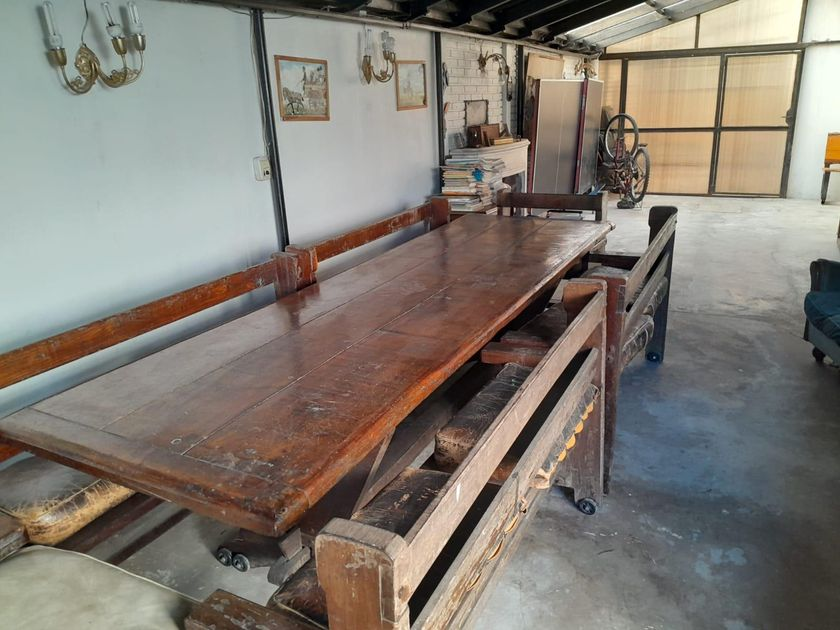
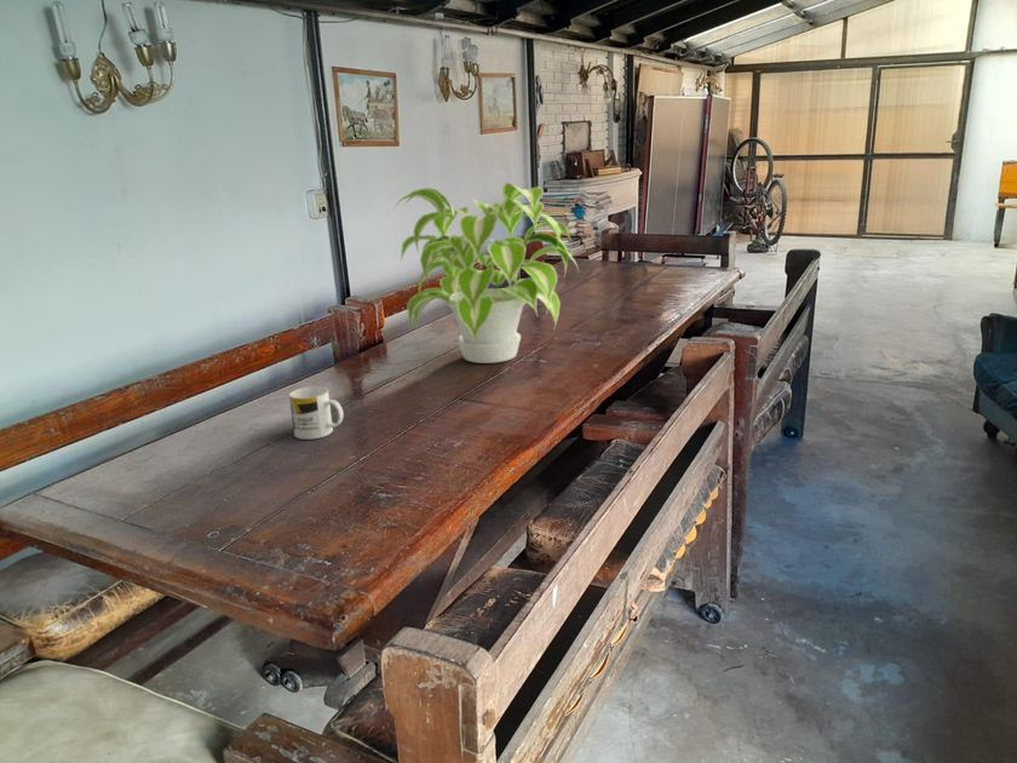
+ mug [288,385,345,441]
+ plant [392,182,580,365]
